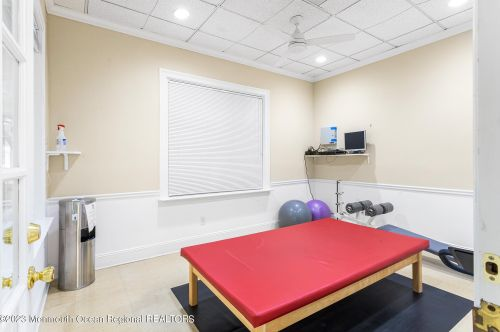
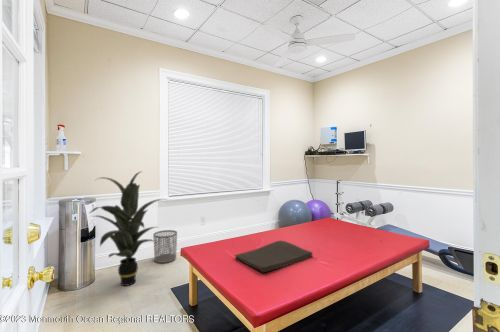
+ hand towel [234,240,313,273]
+ waste bin [152,229,178,264]
+ indoor plant [89,170,170,287]
